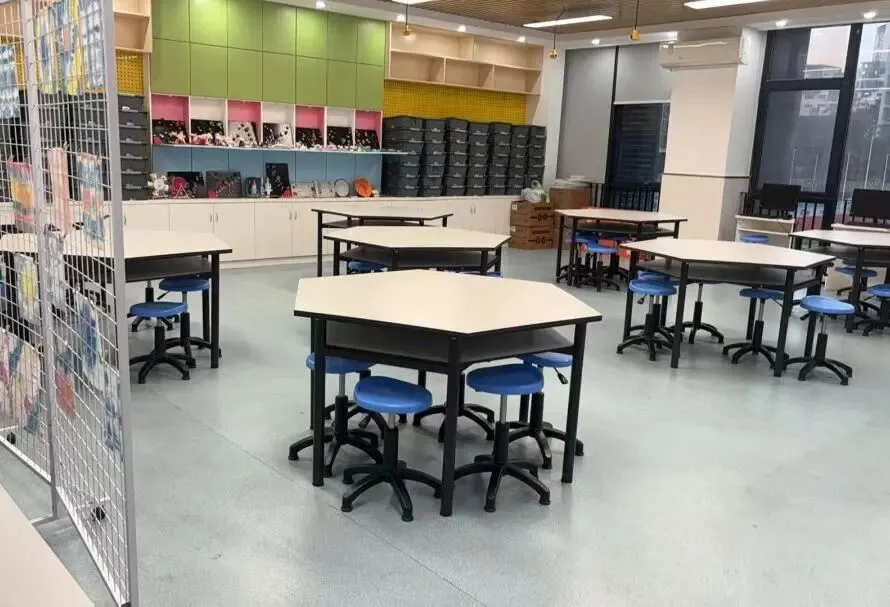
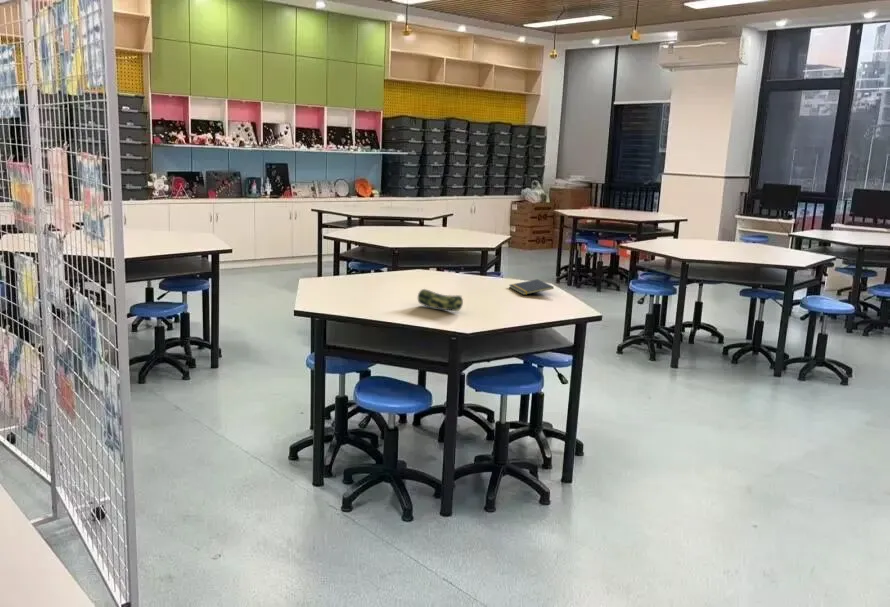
+ pencil case [417,288,464,312]
+ notepad [509,278,555,296]
